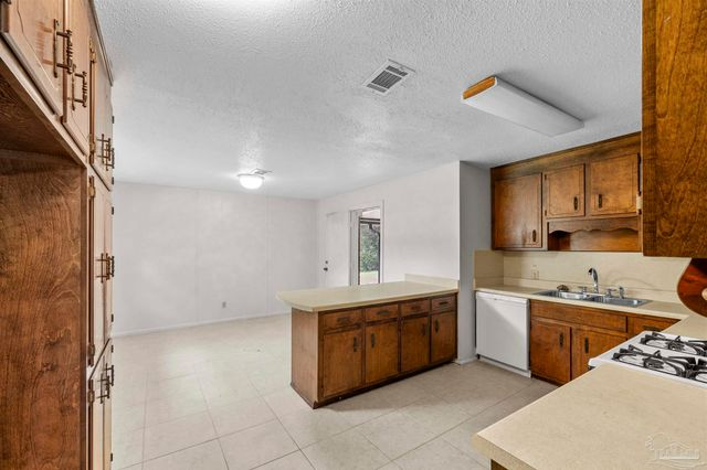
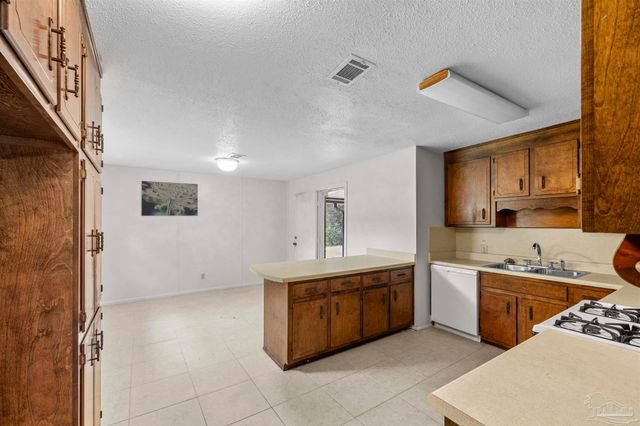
+ wall art [140,180,199,217]
